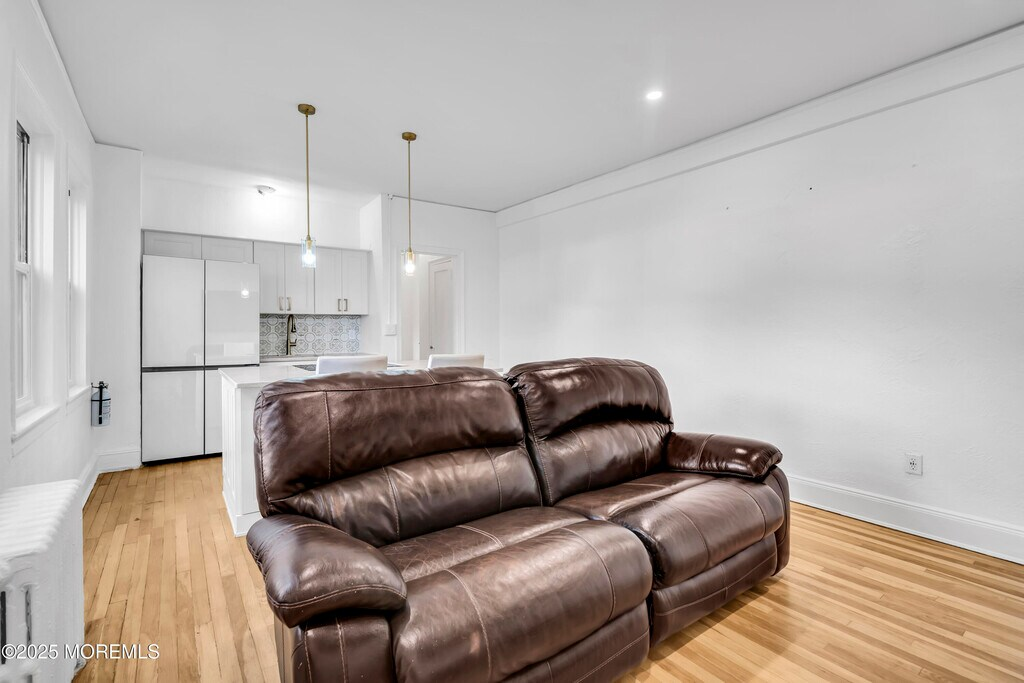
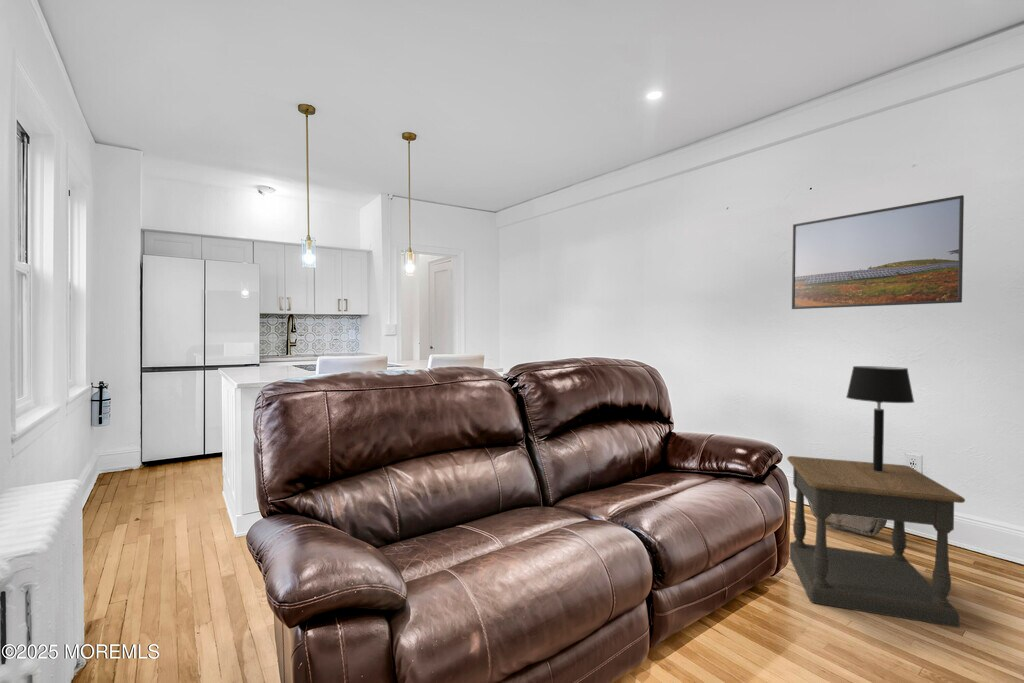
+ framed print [791,194,965,310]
+ side table [786,455,966,628]
+ table lamp [845,365,915,472]
+ bag [807,500,888,537]
